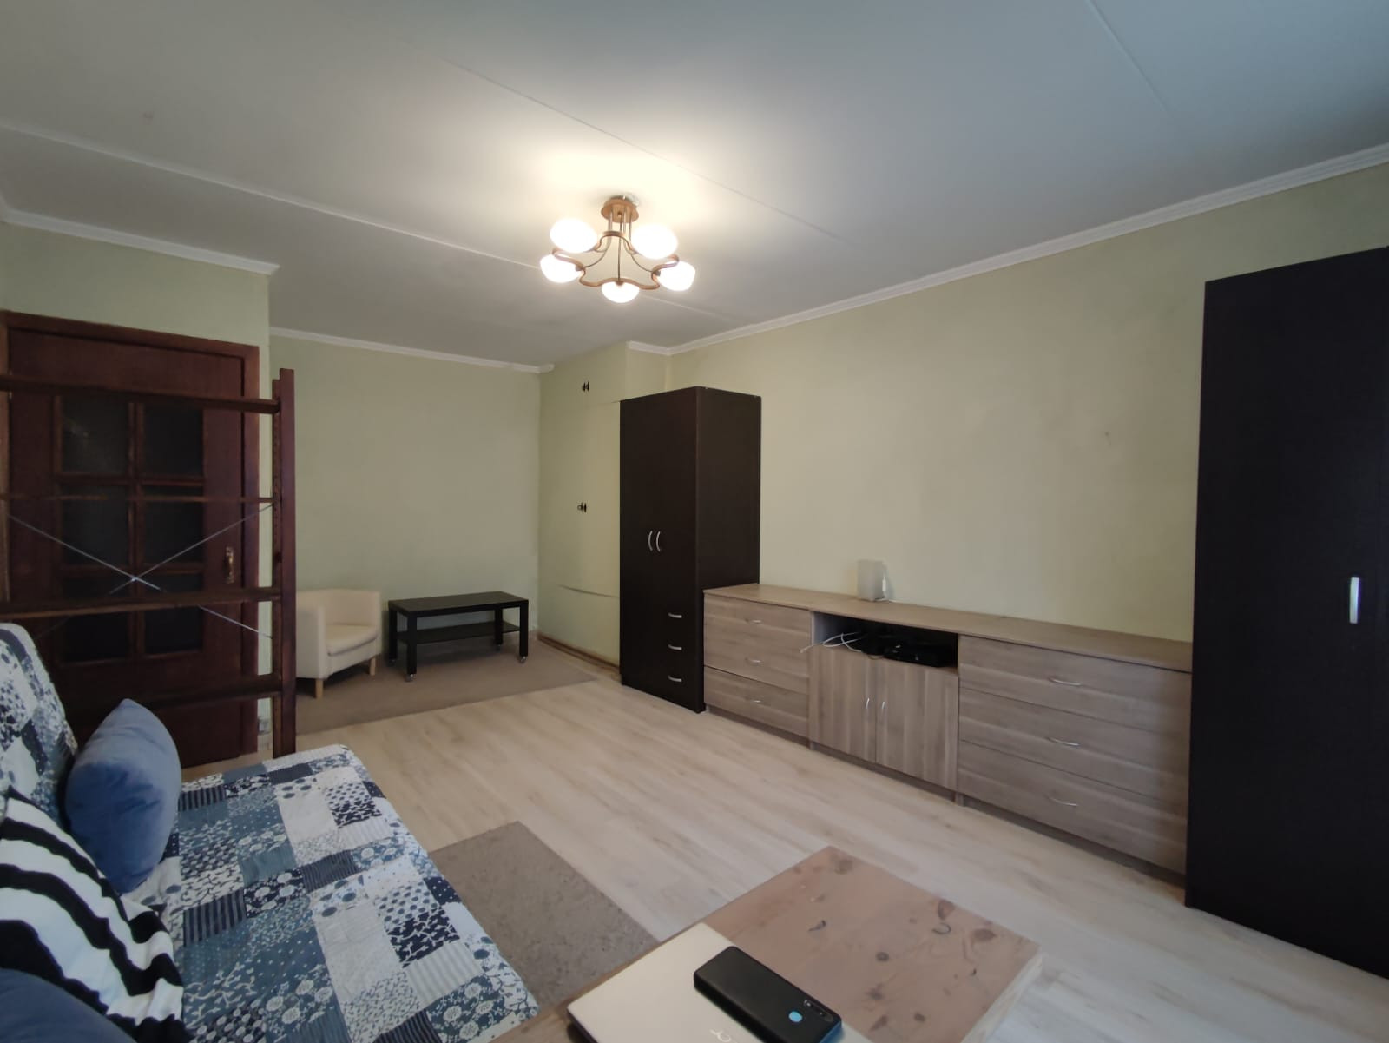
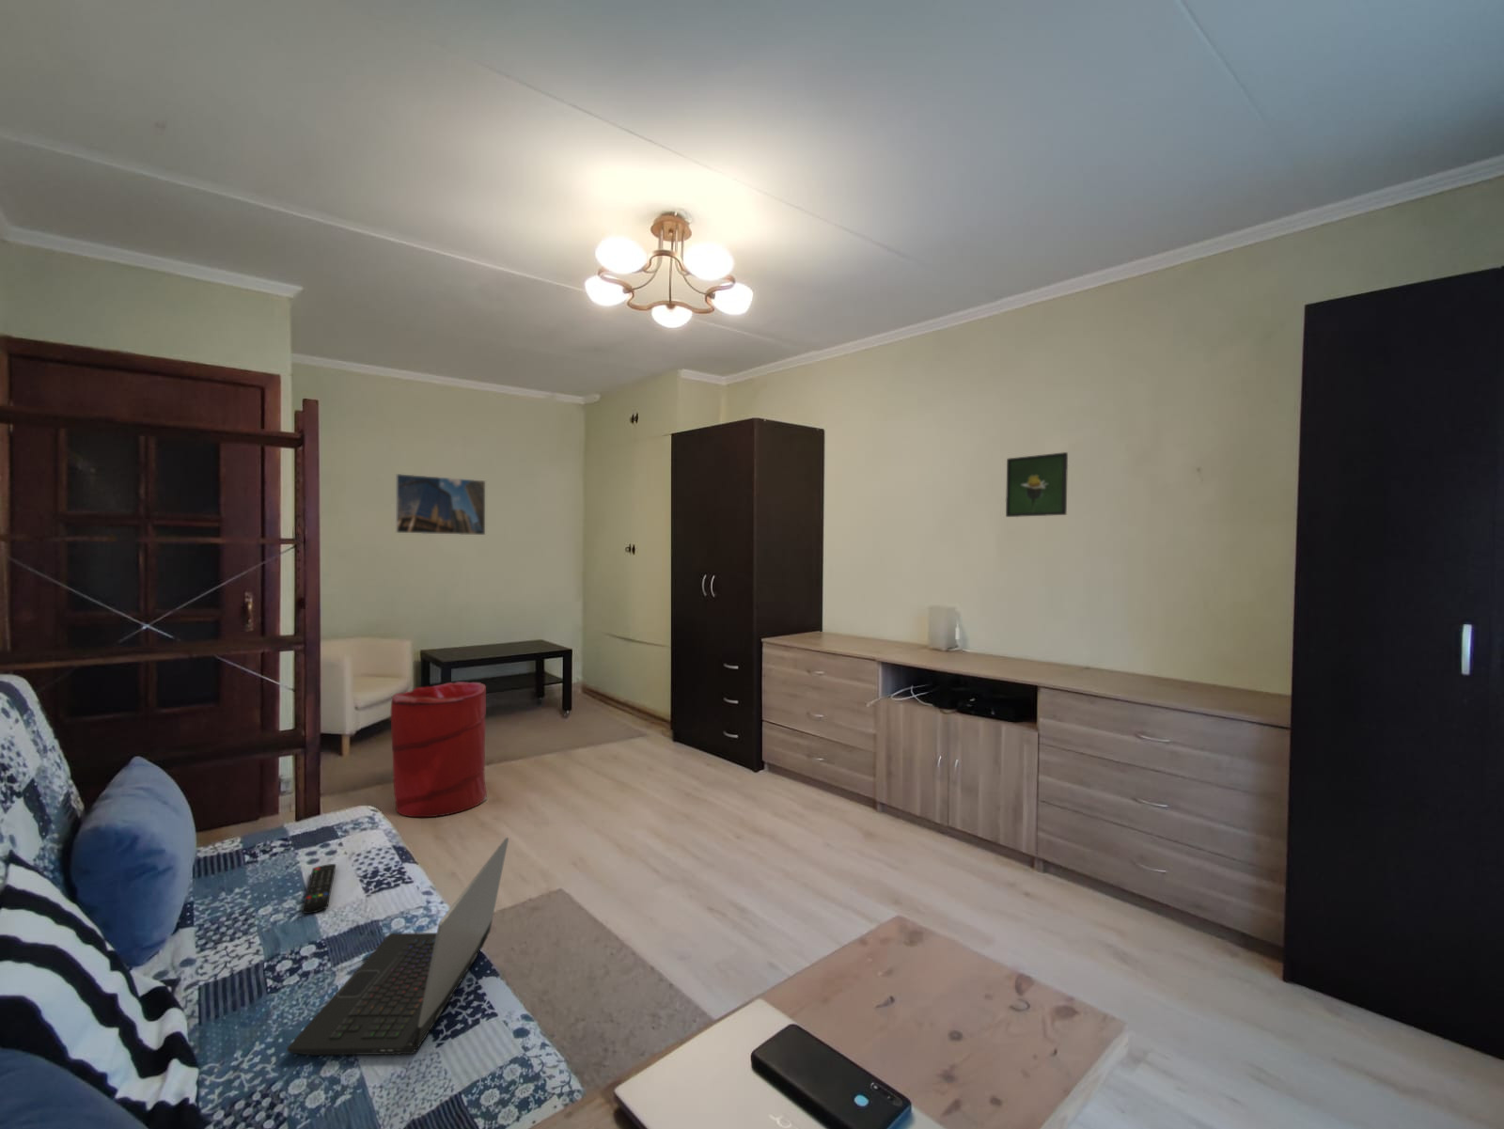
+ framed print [1005,451,1069,518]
+ remote control [301,863,337,914]
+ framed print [395,473,486,536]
+ laundry hamper [390,681,487,818]
+ laptop computer [286,836,510,1057]
